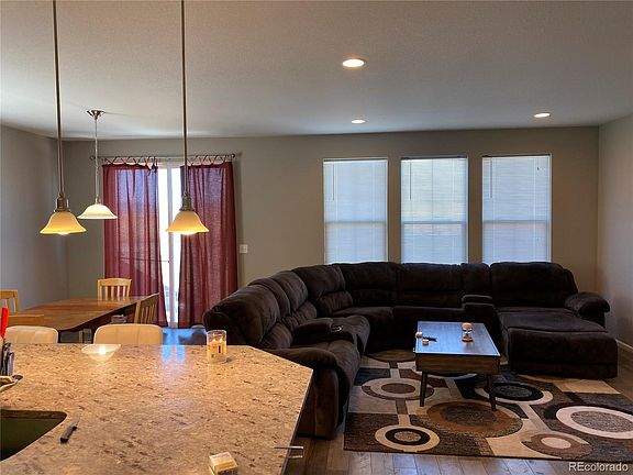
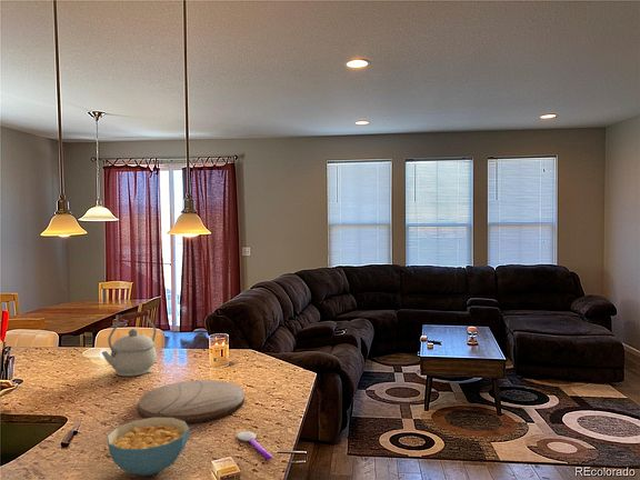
+ cutting board [137,379,246,424]
+ cereal bowl [106,418,190,477]
+ spoon [236,430,273,460]
+ kettle [100,309,158,377]
